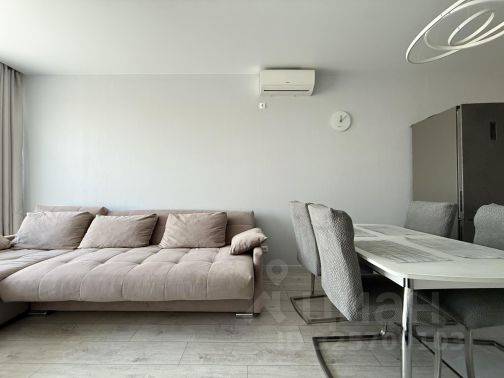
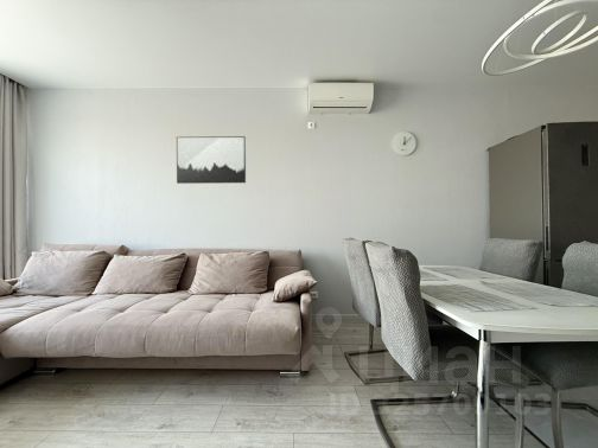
+ wall art [176,135,247,185]
